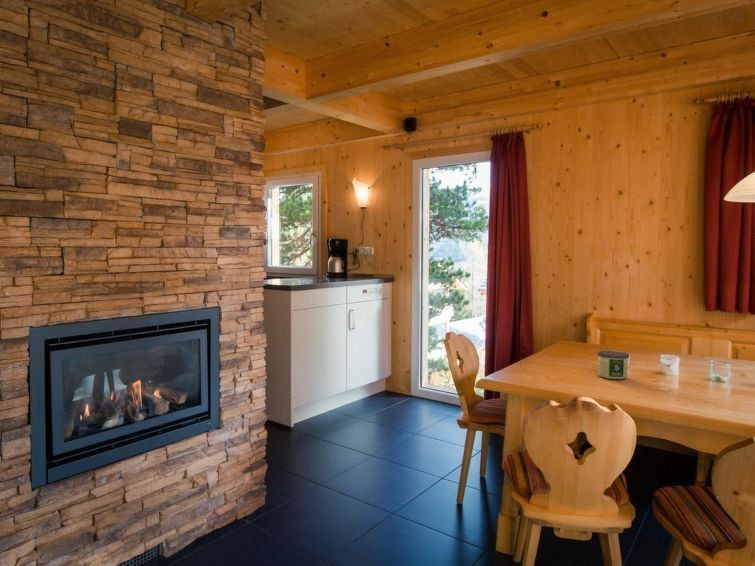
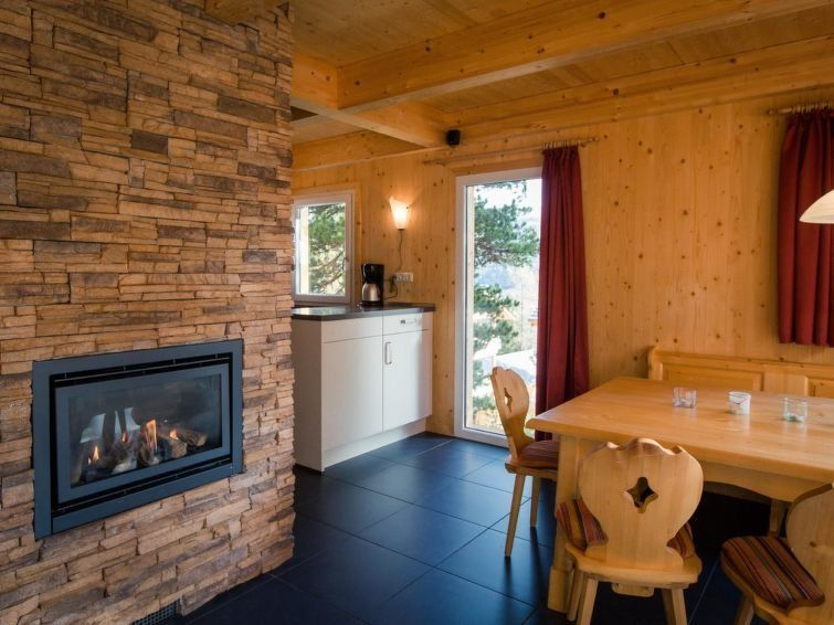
- candle [596,350,630,380]
